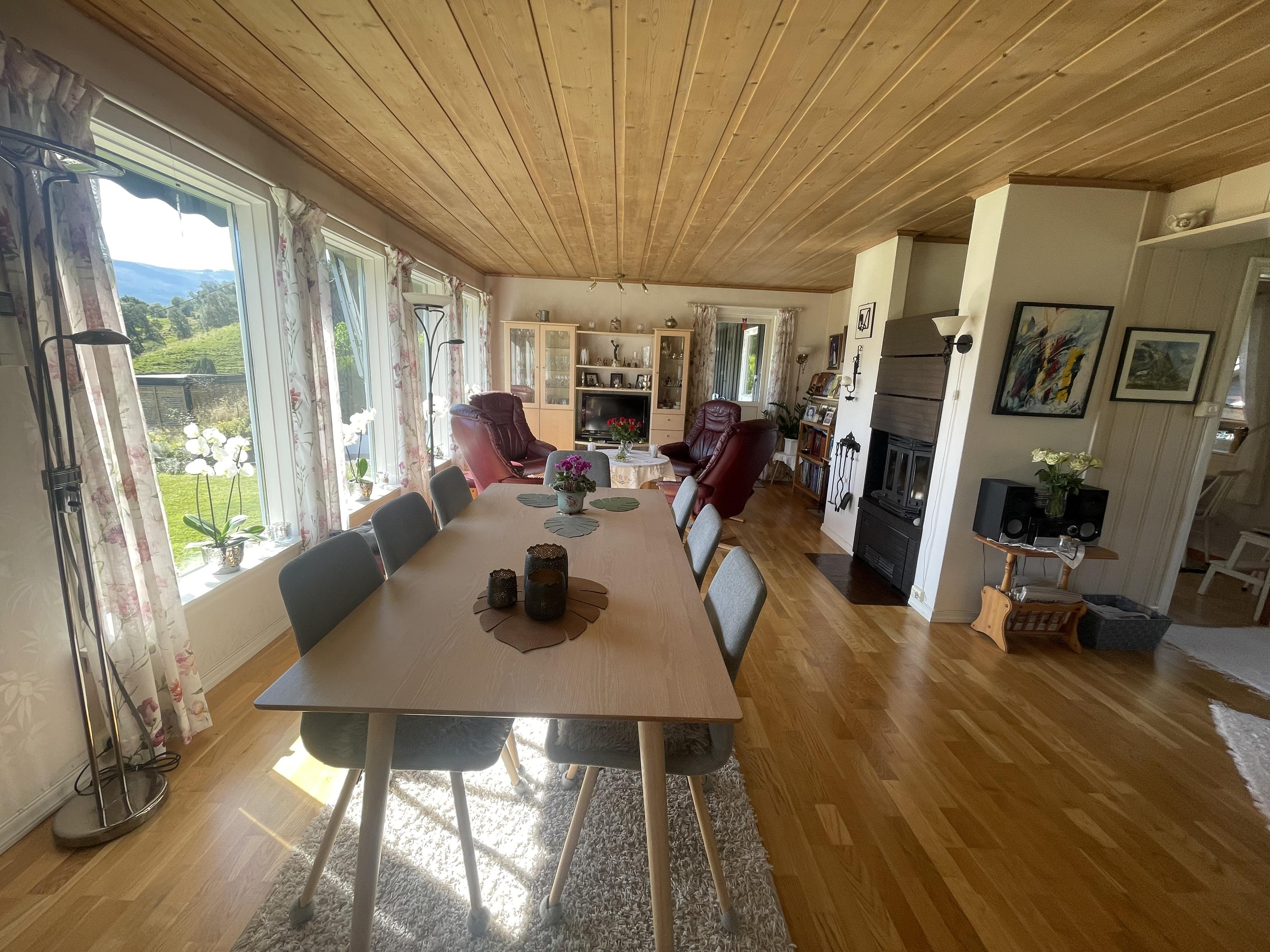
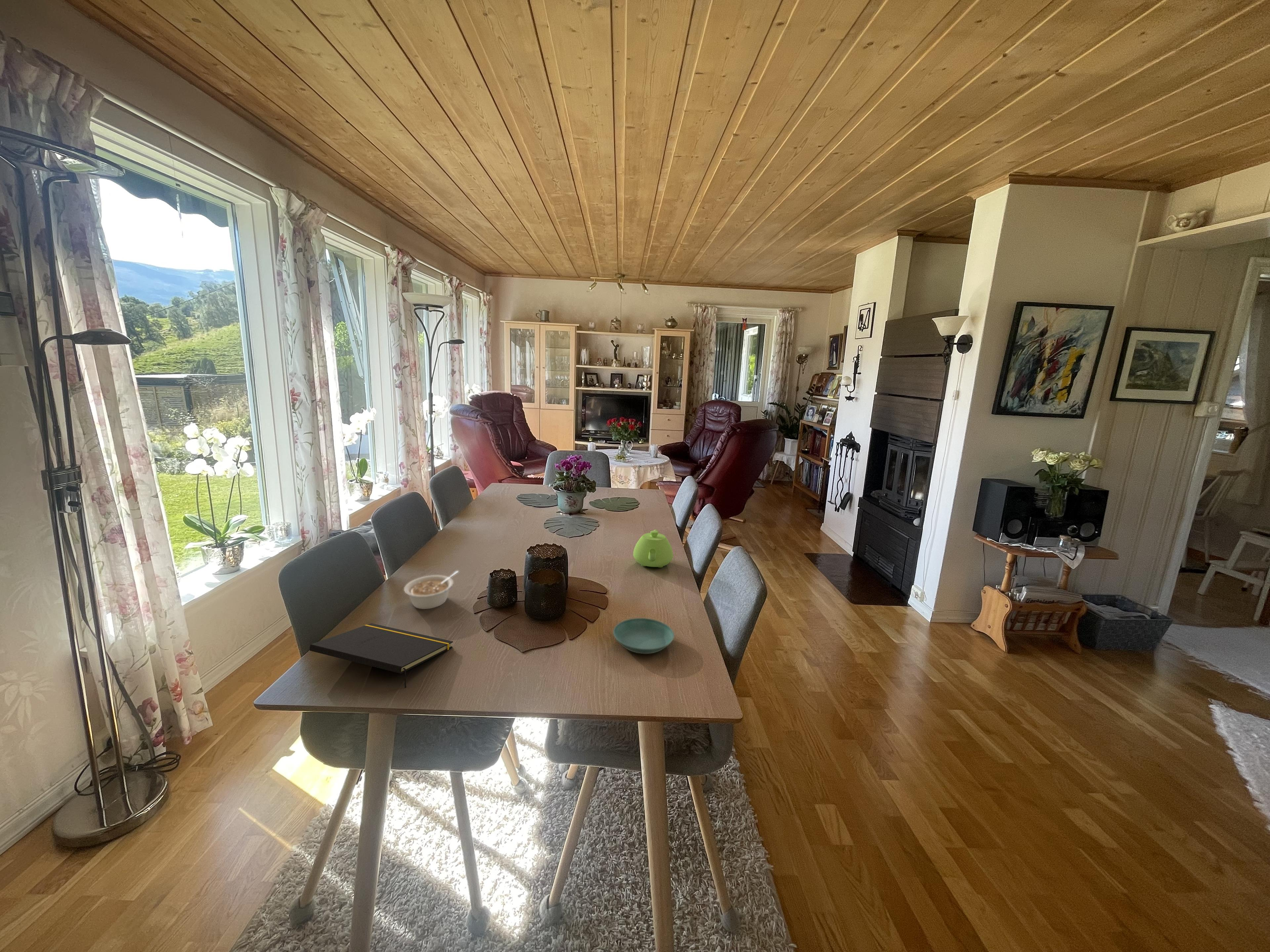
+ legume [404,571,459,610]
+ notepad [309,623,453,688]
+ saucer [613,618,675,654]
+ teapot [633,529,673,568]
